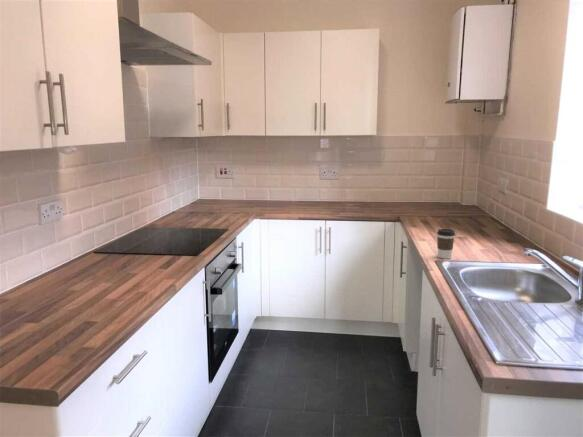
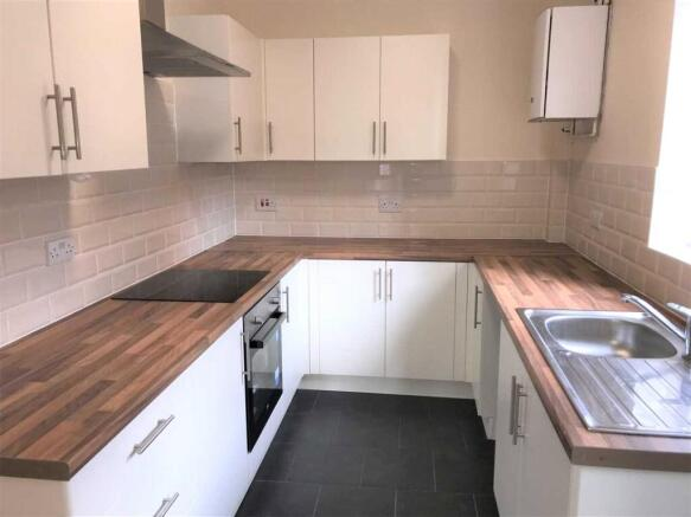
- coffee cup [436,228,456,260]
